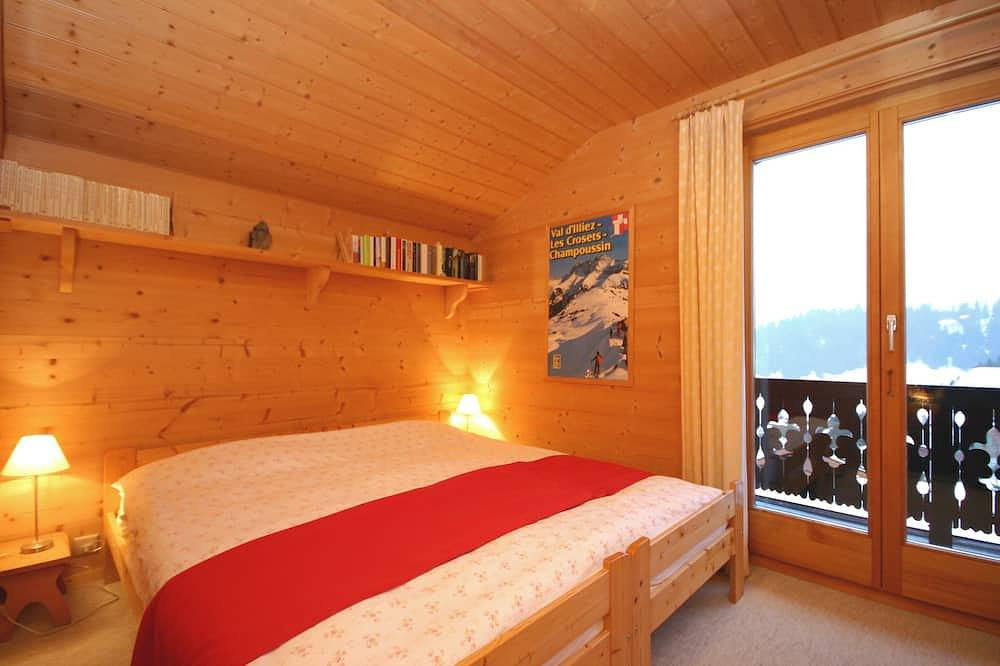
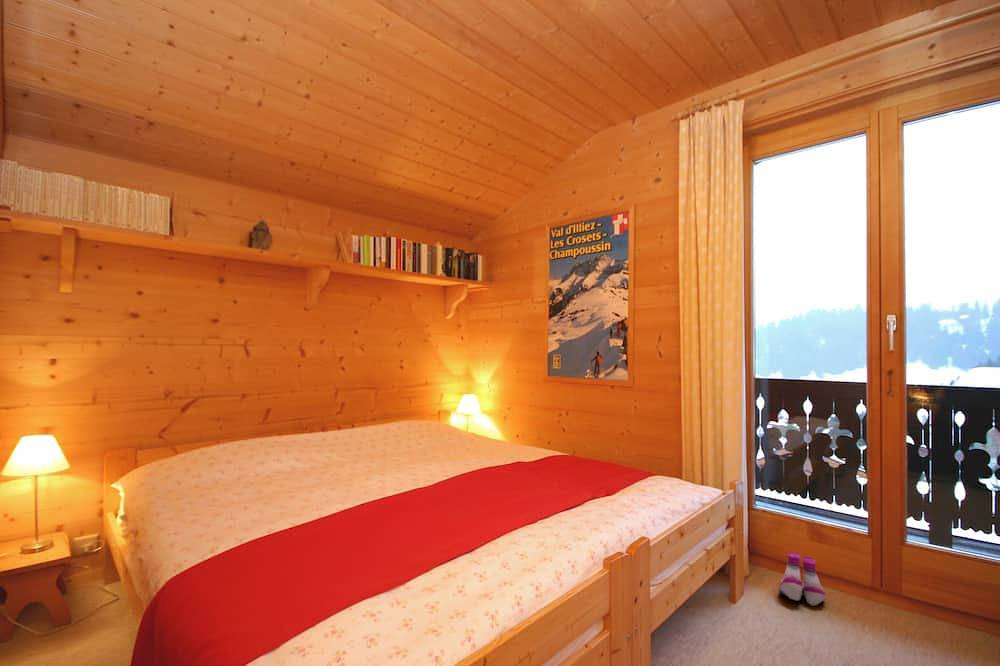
+ boots [777,552,826,607]
